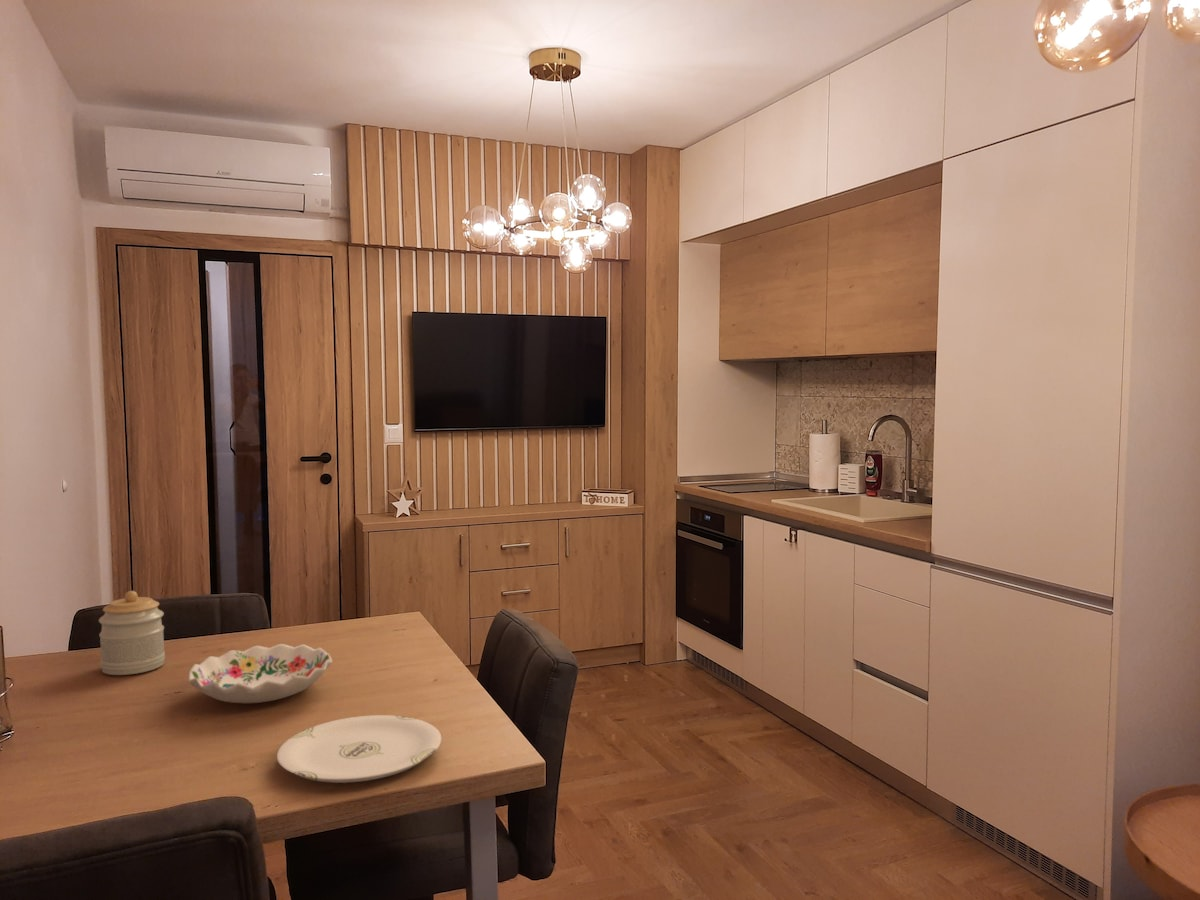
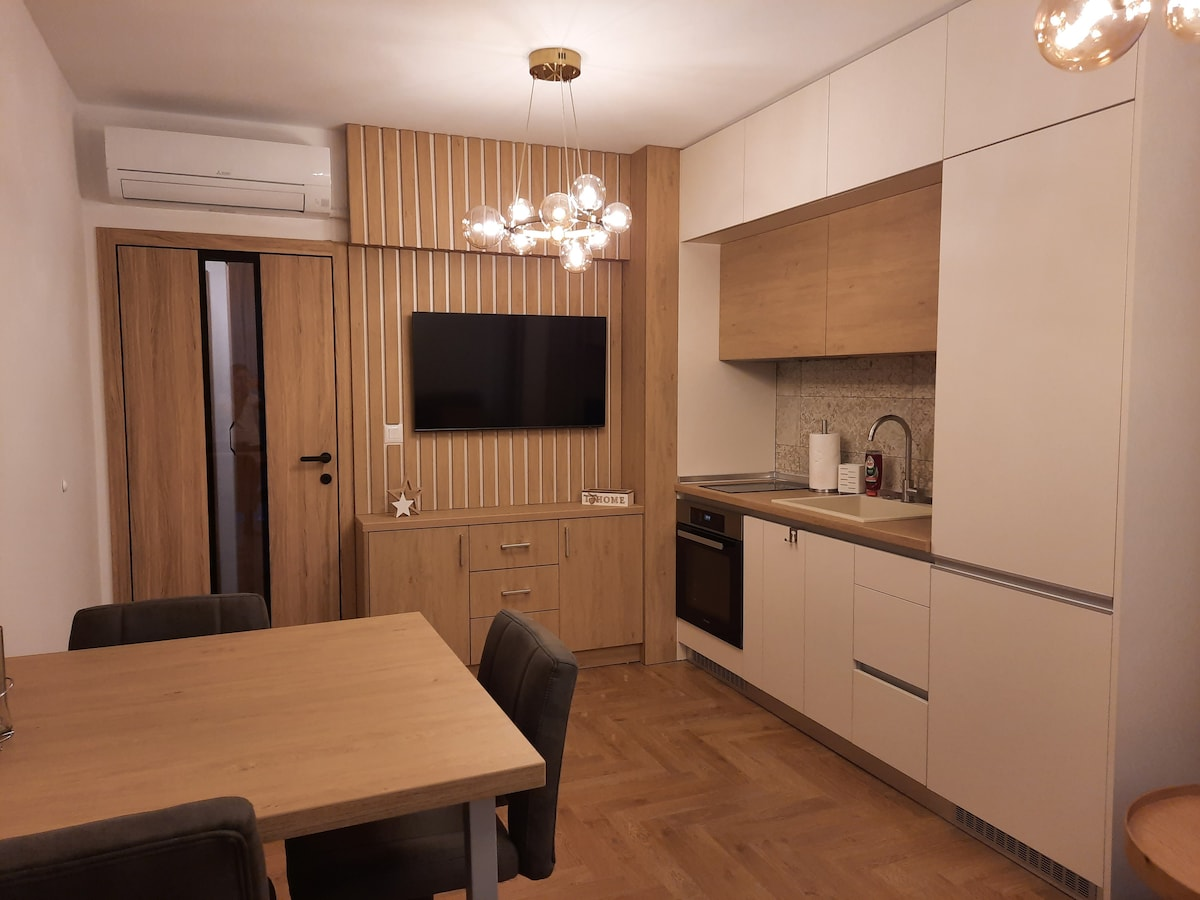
- plate [276,714,442,784]
- decorative bowl [187,643,333,704]
- jar [98,590,166,676]
